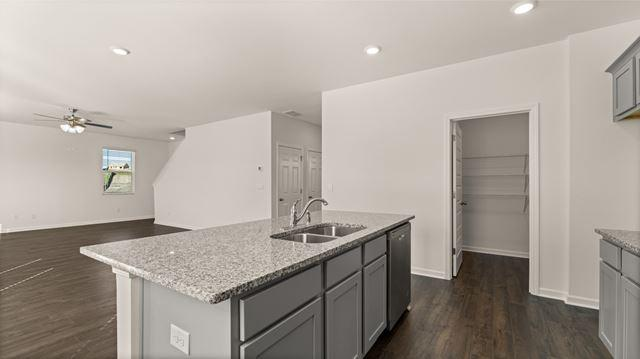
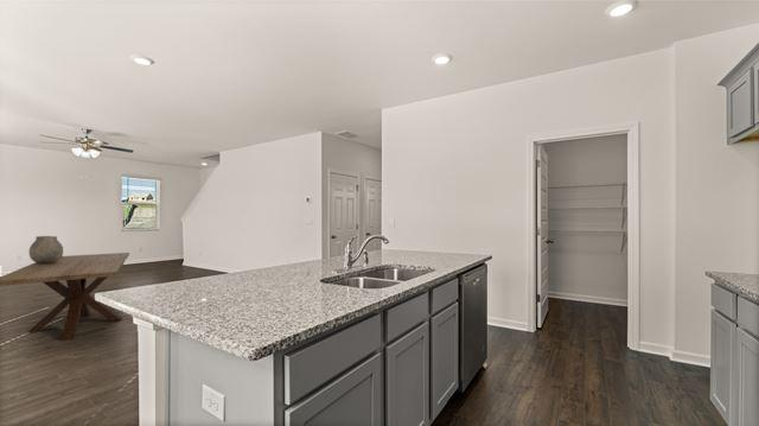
+ dining table [0,252,130,342]
+ ceramic pot [27,235,64,263]
